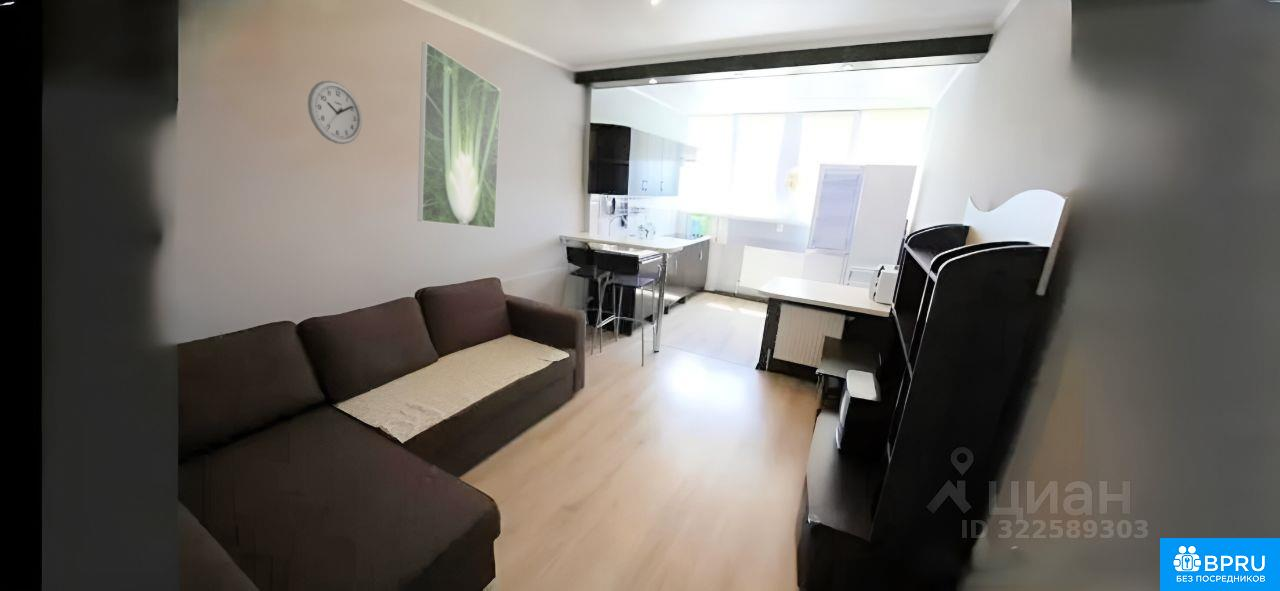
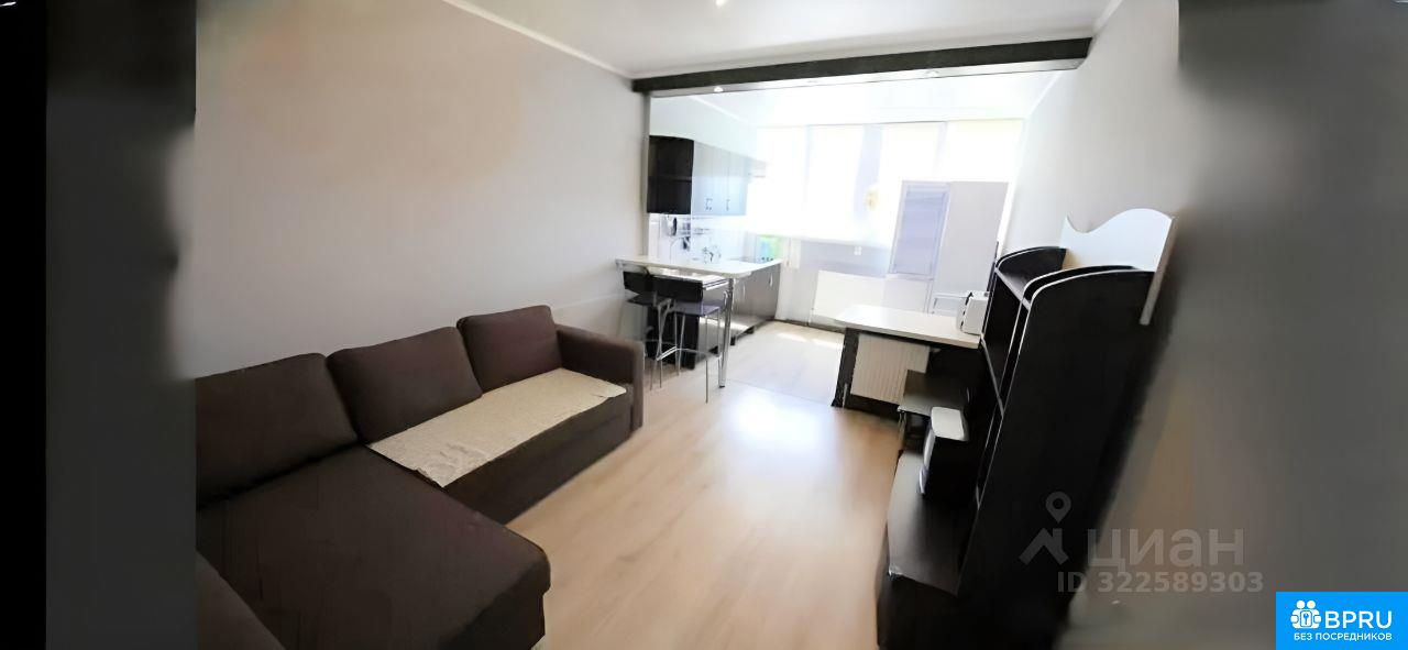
- wall clock [307,80,363,145]
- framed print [417,41,502,229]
